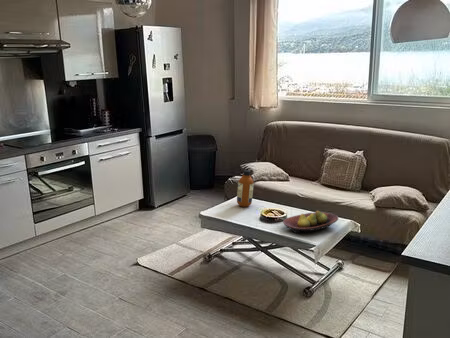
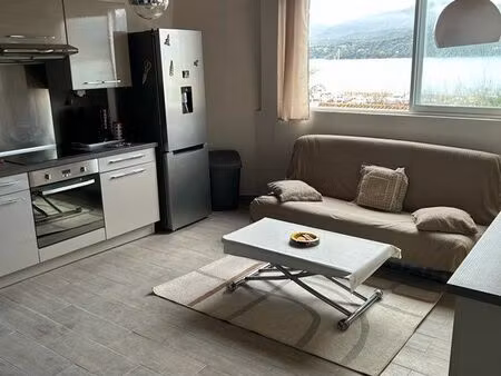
- fruit bowl [282,210,339,234]
- bottle [236,169,255,208]
